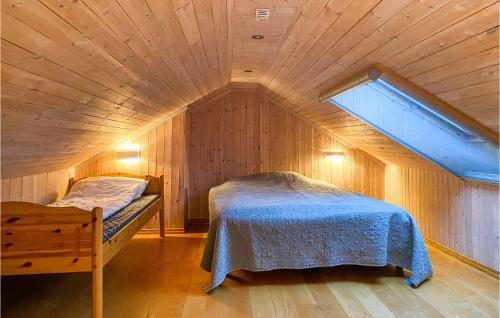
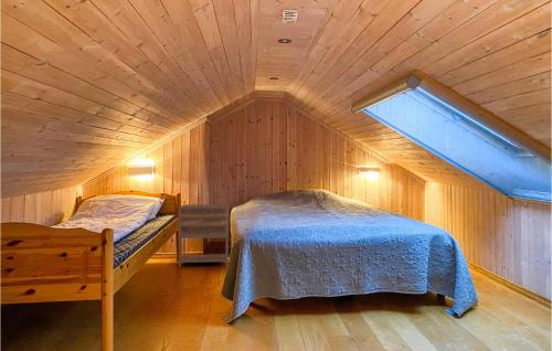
+ nightstand [178,203,230,268]
